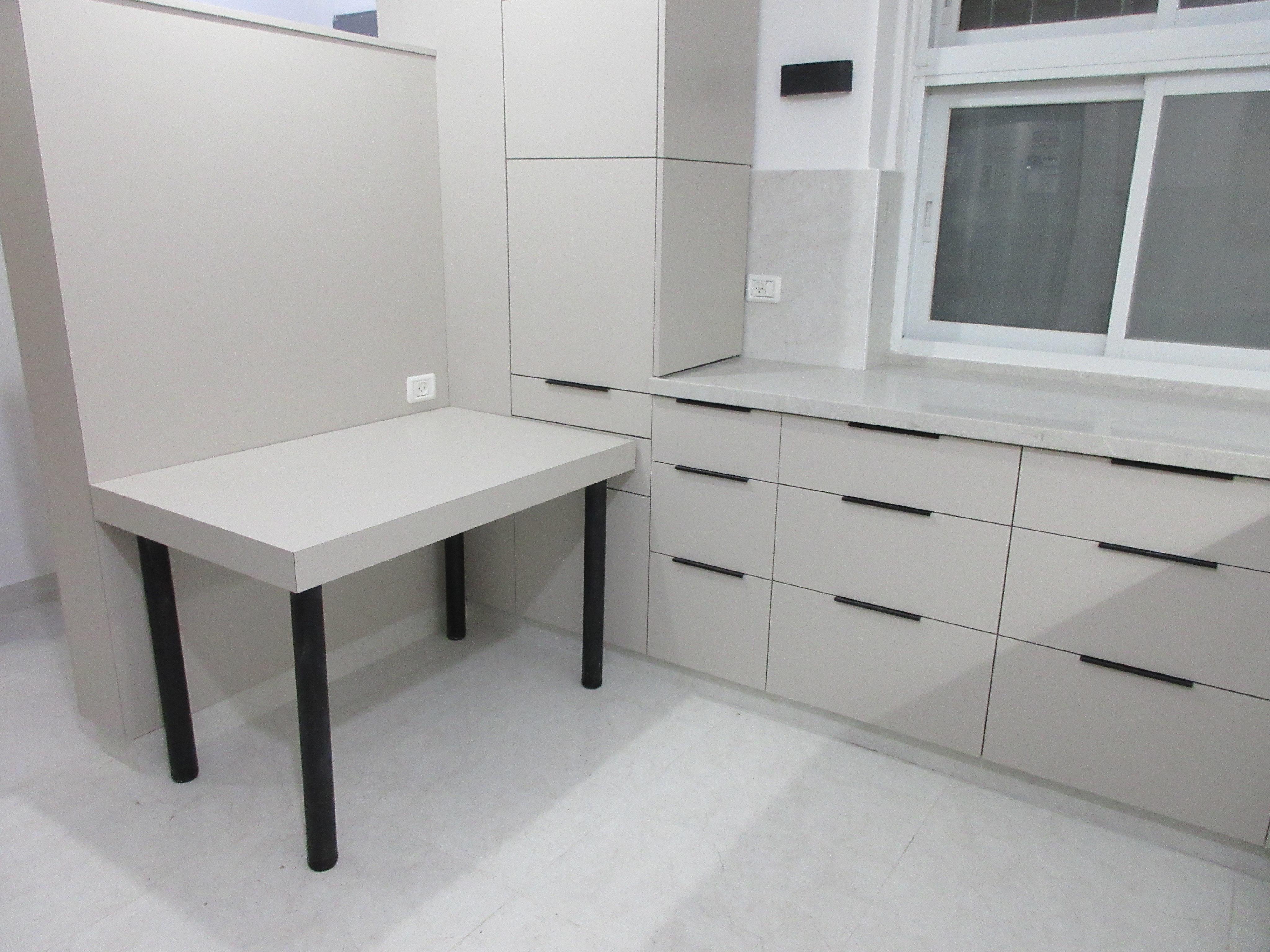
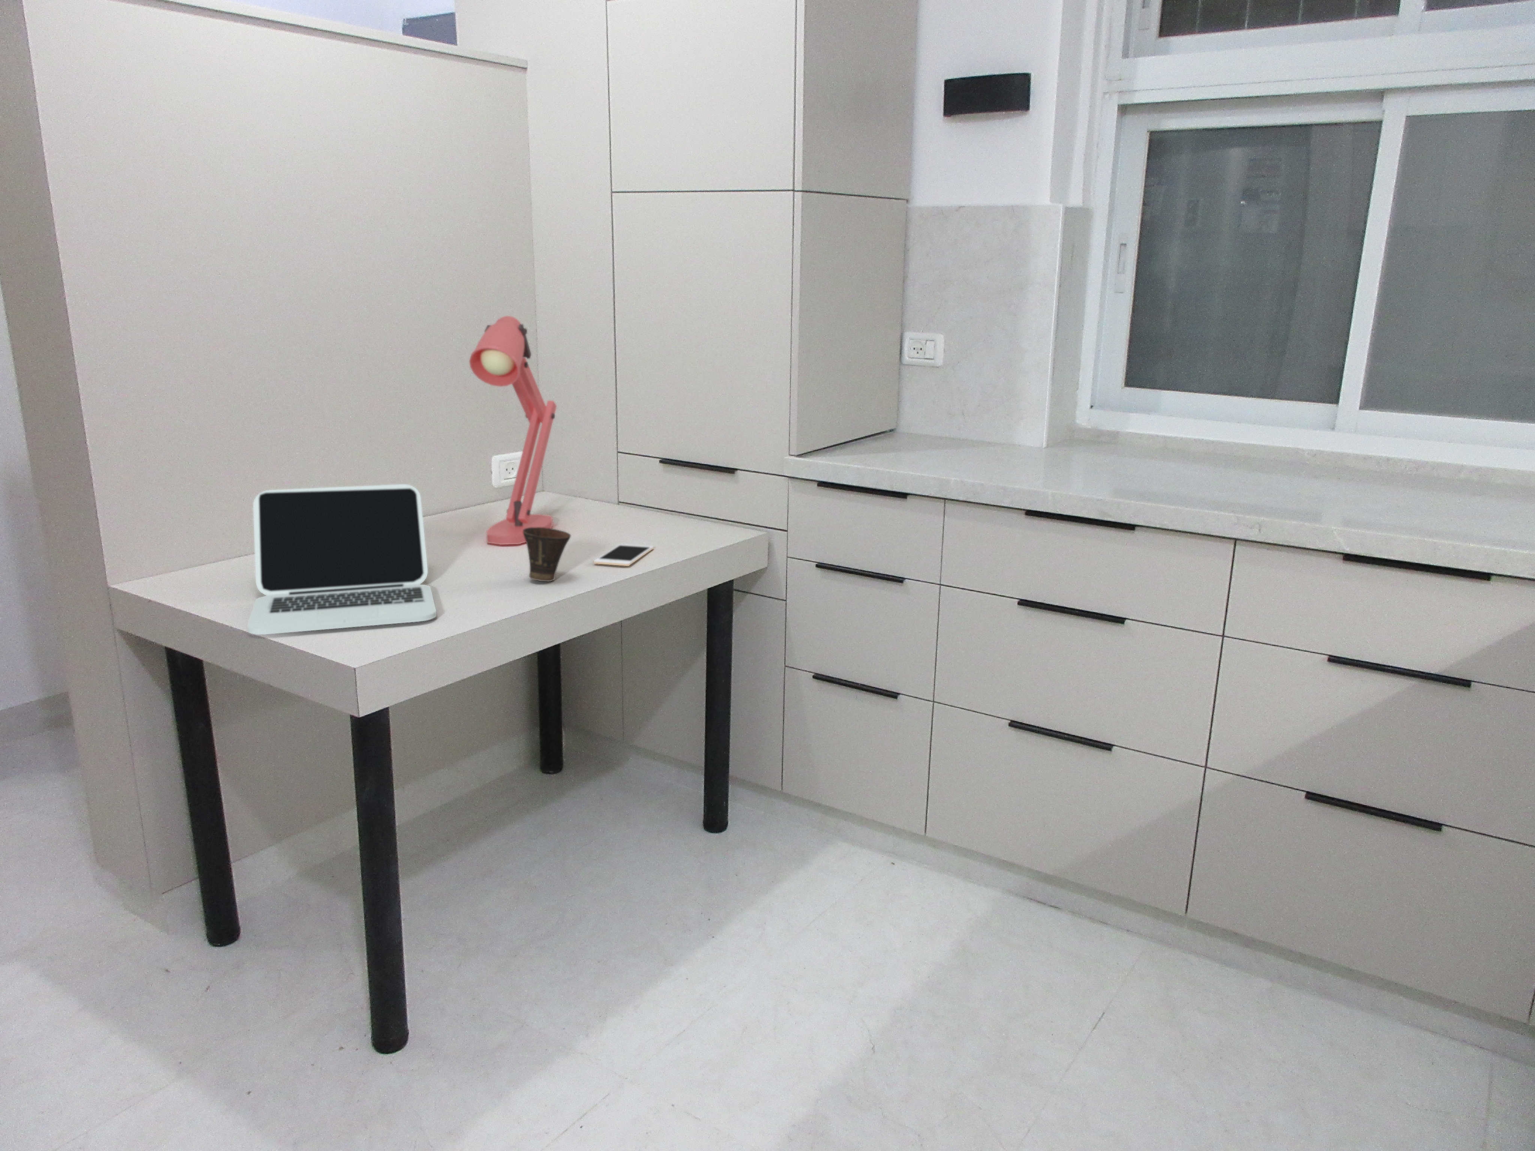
+ cup [523,527,572,583]
+ desk lamp [469,316,557,545]
+ laptop [247,484,438,635]
+ cell phone [593,544,654,567]
